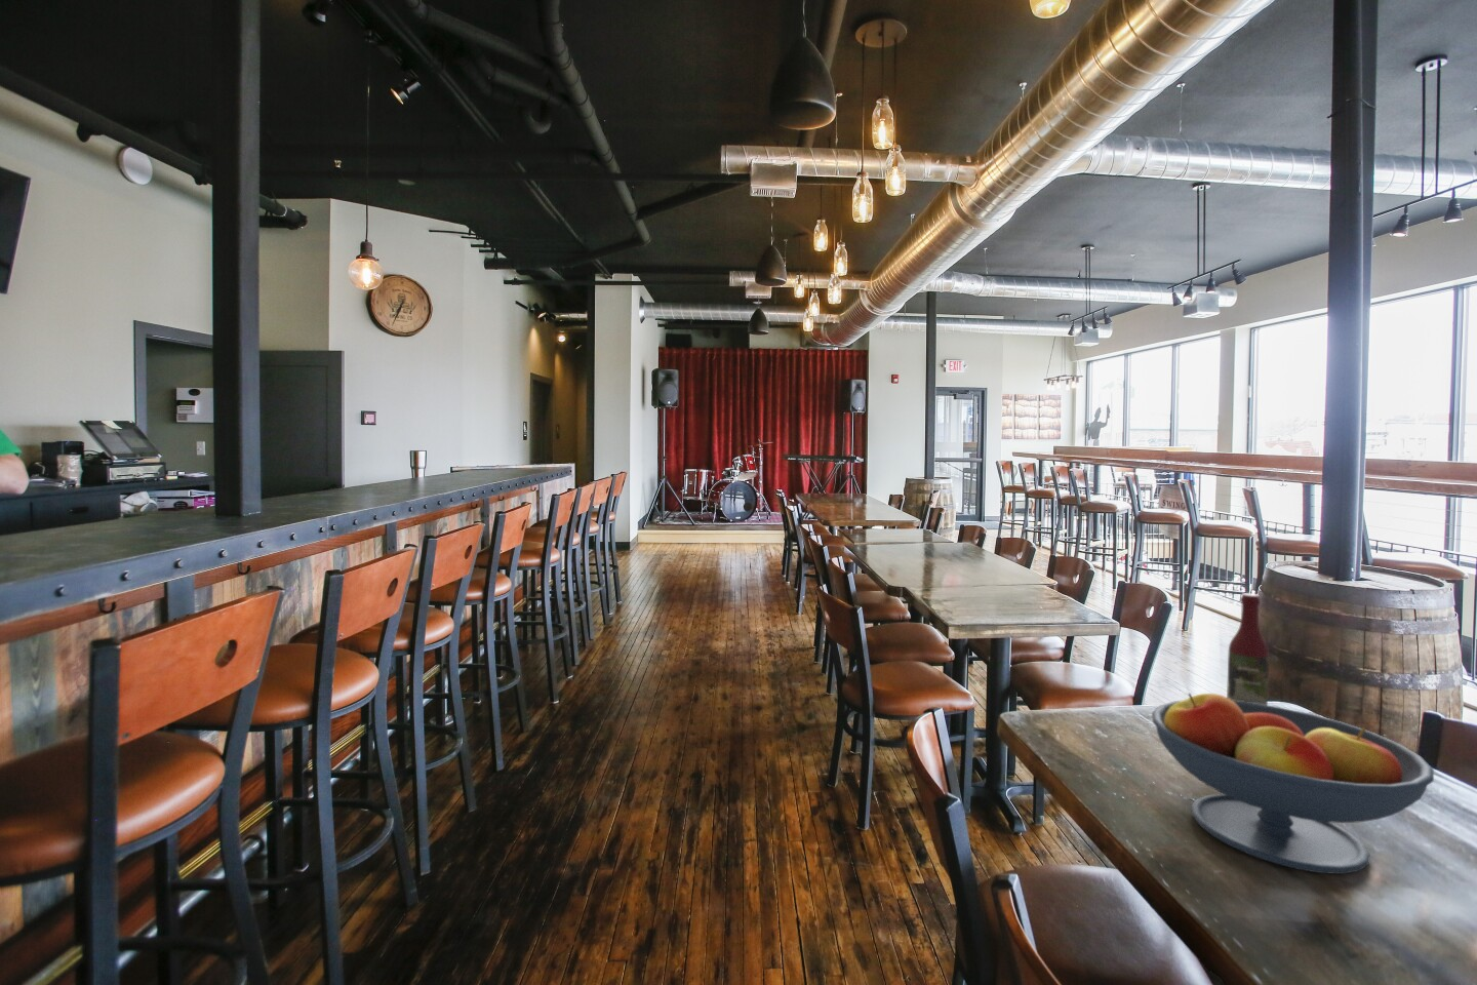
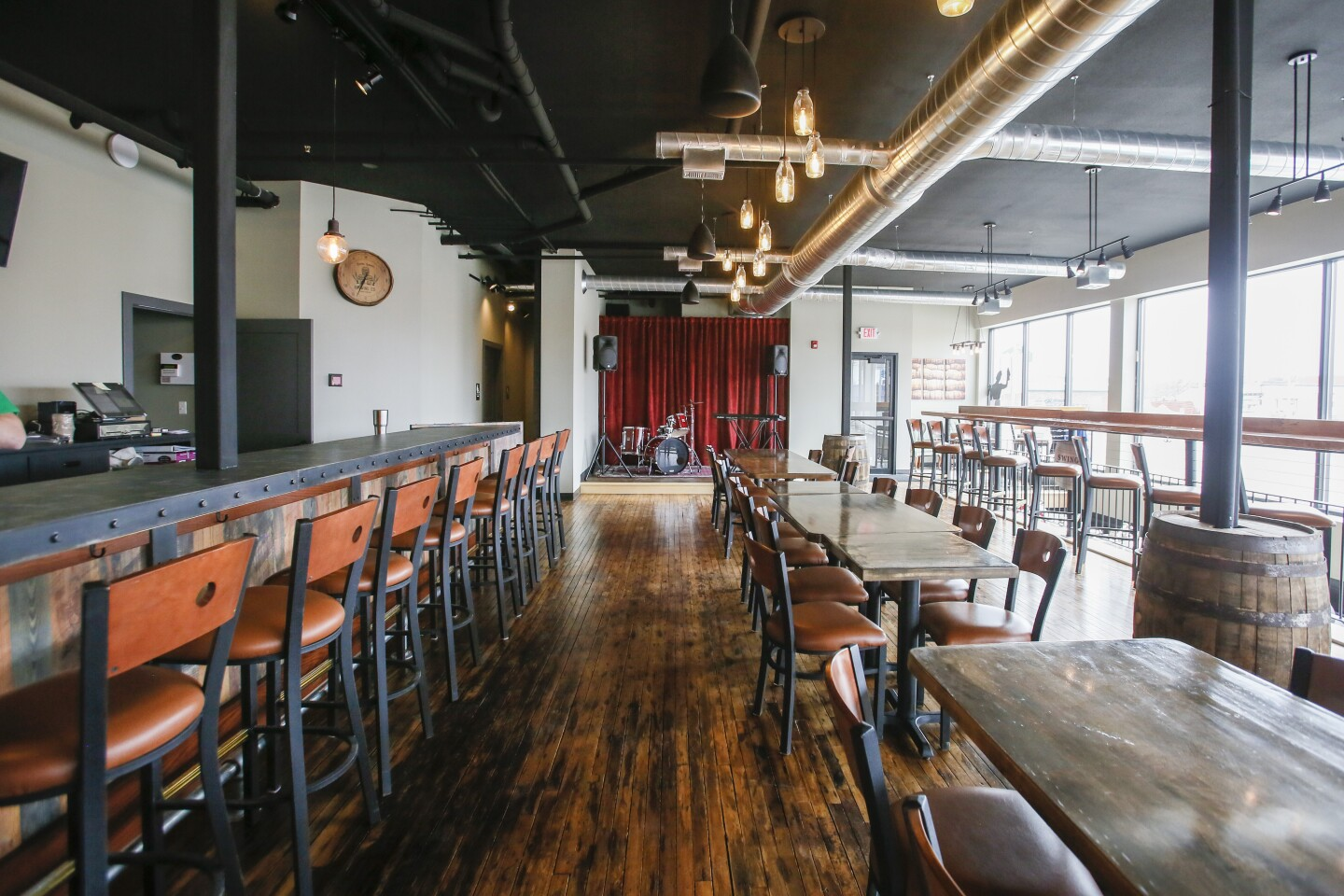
- wine bottle [1225,593,1269,706]
- fruit bowl [1151,691,1435,875]
